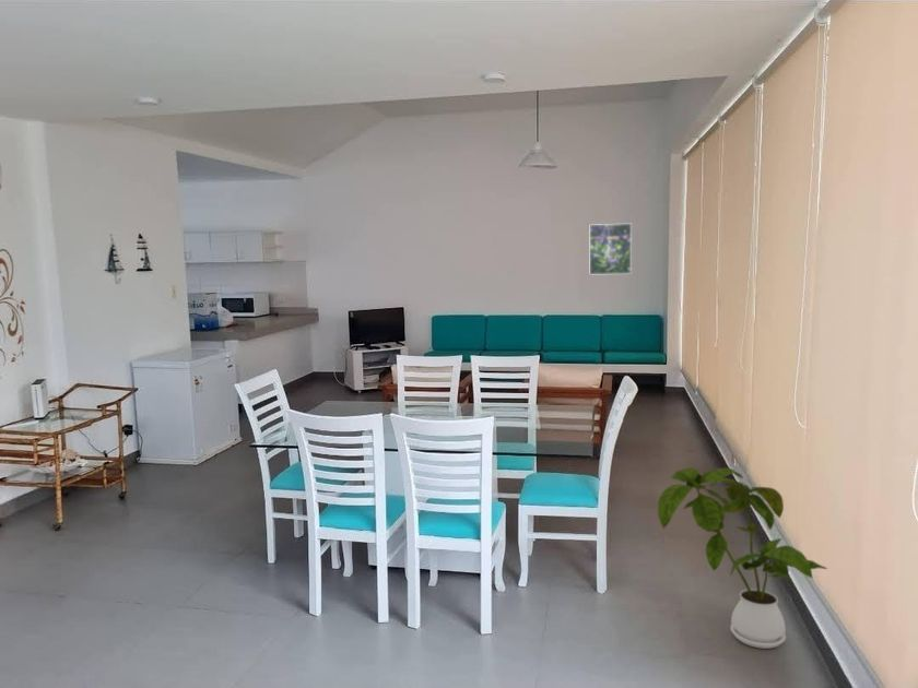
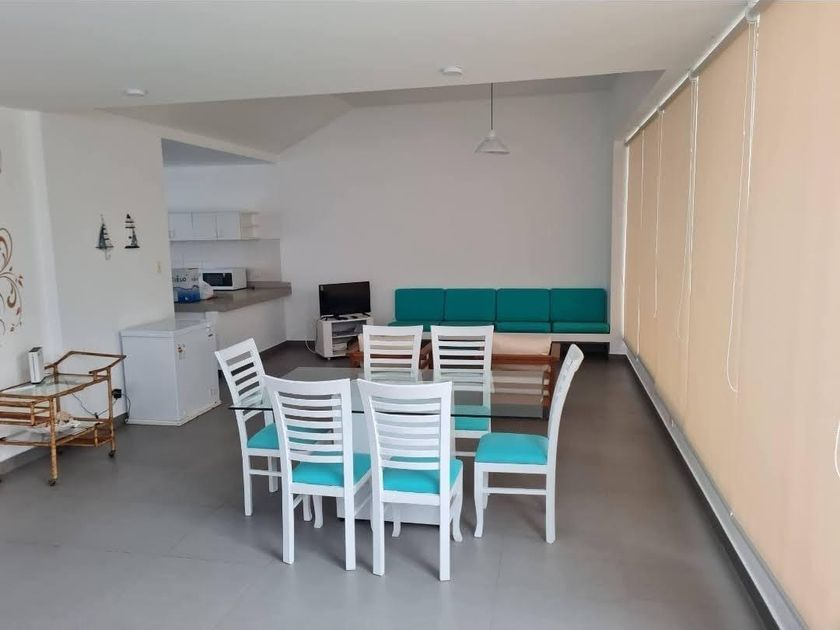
- house plant [657,466,828,650]
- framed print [589,223,633,275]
